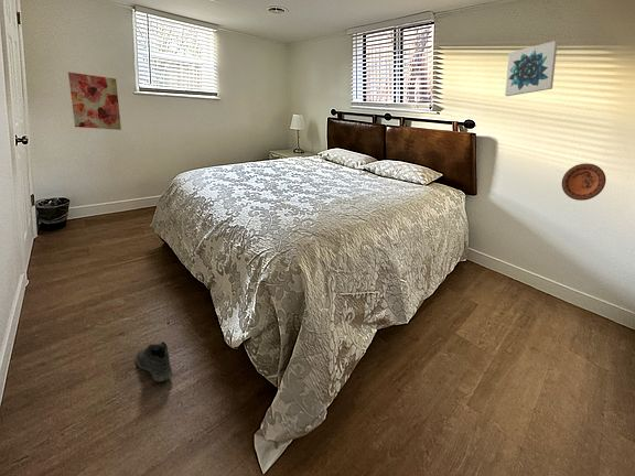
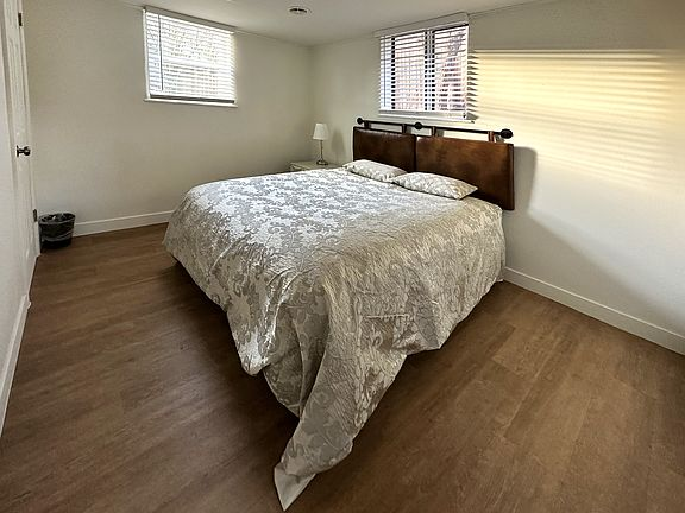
- wall art [67,71,122,131]
- decorative plate [561,162,607,202]
- sneaker [136,340,173,382]
- wall art [504,40,559,97]
